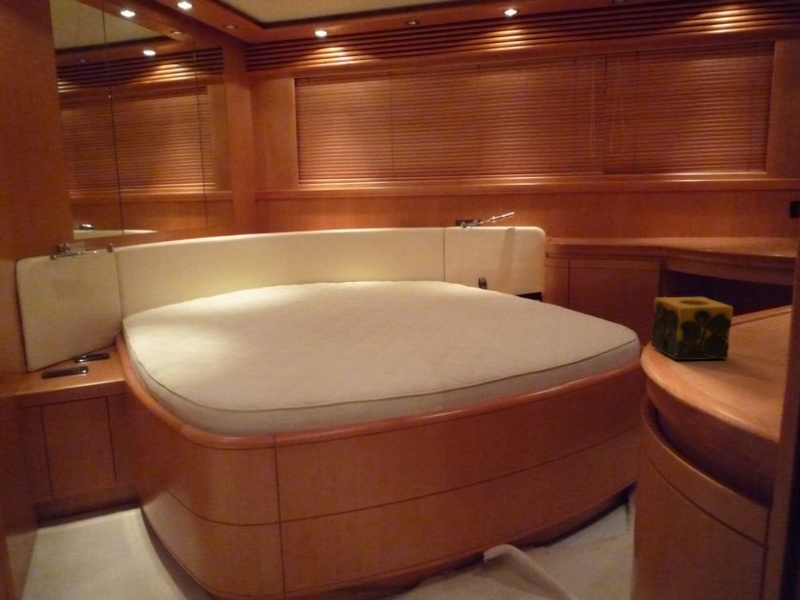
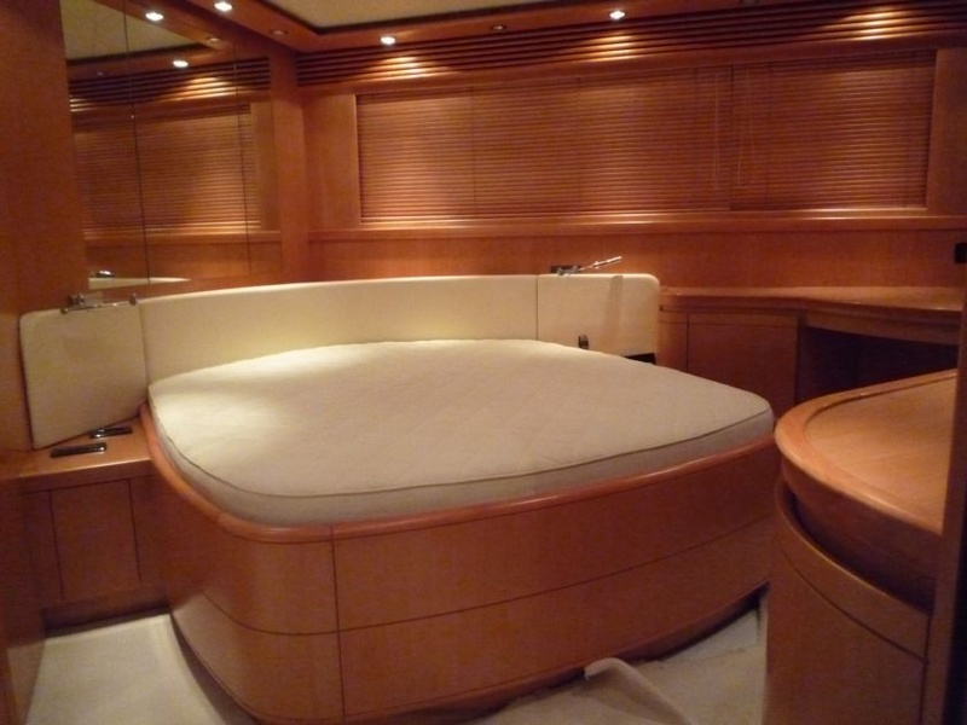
- candle [649,296,734,361]
